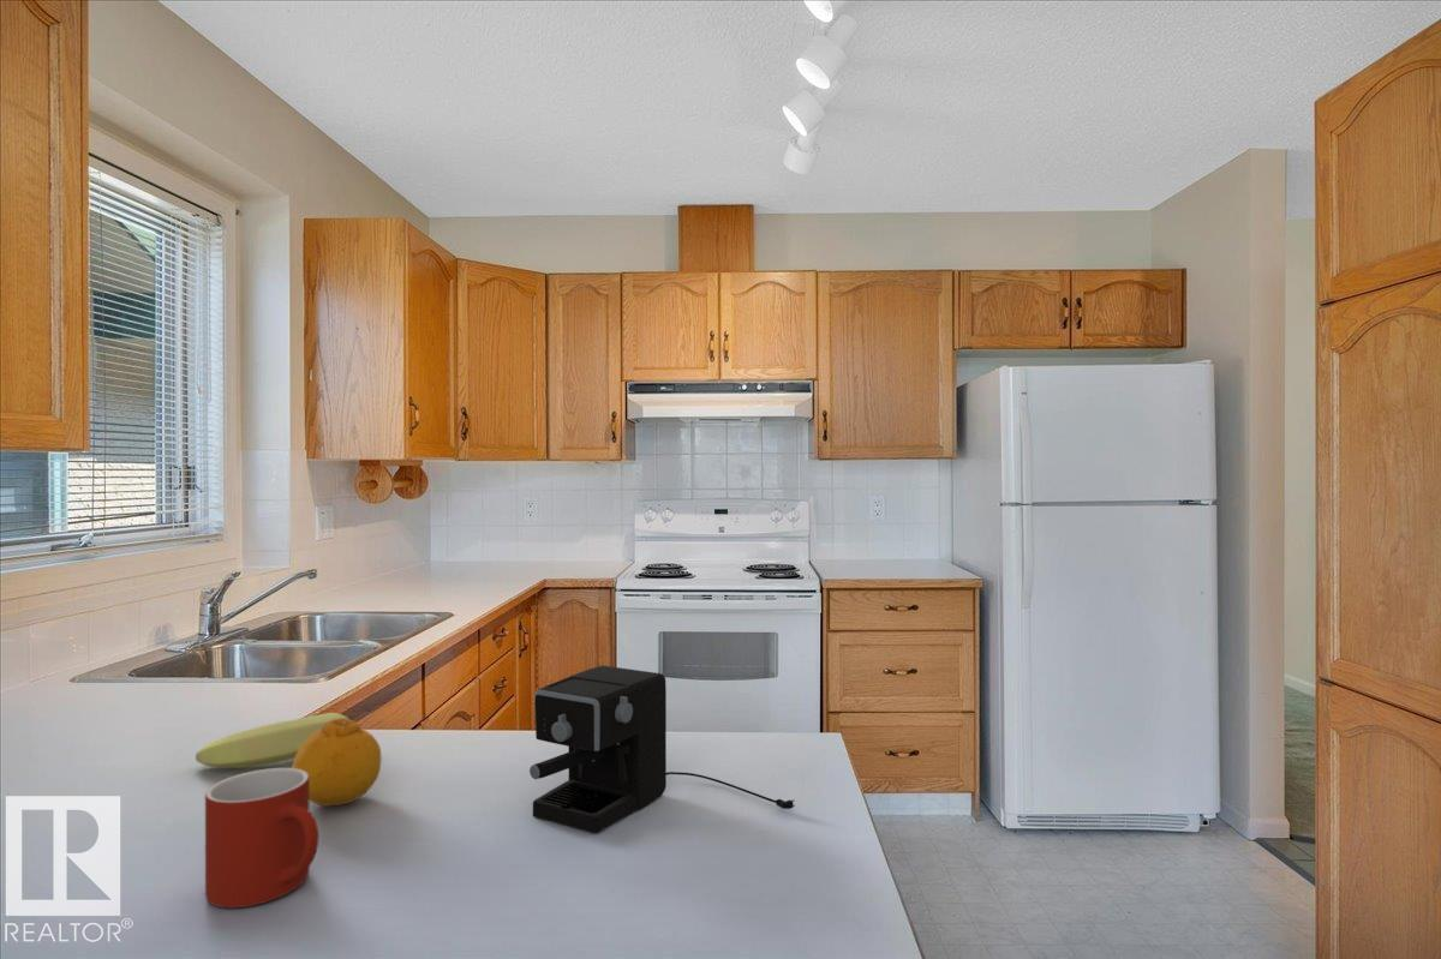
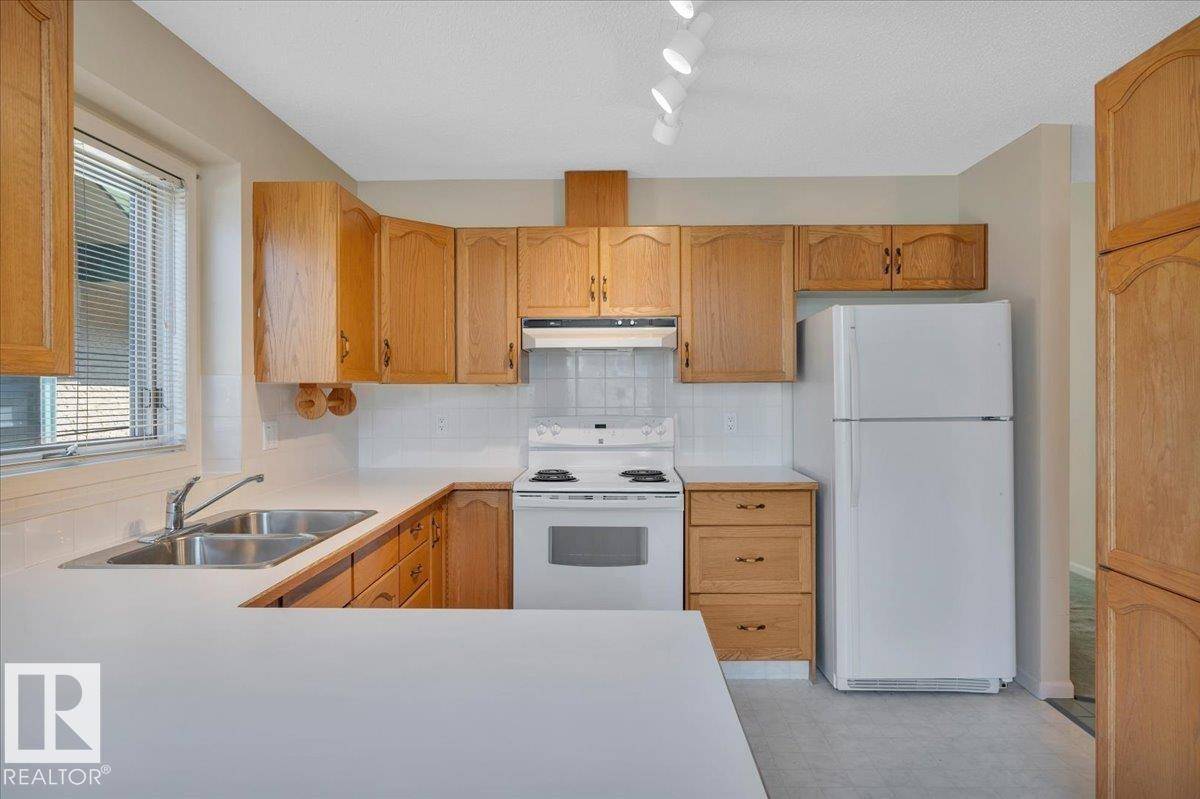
- coffee maker [528,665,796,834]
- fruit [291,718,383,807]
- banana [195,712,352,769]
- mug [204,767,319,909]
